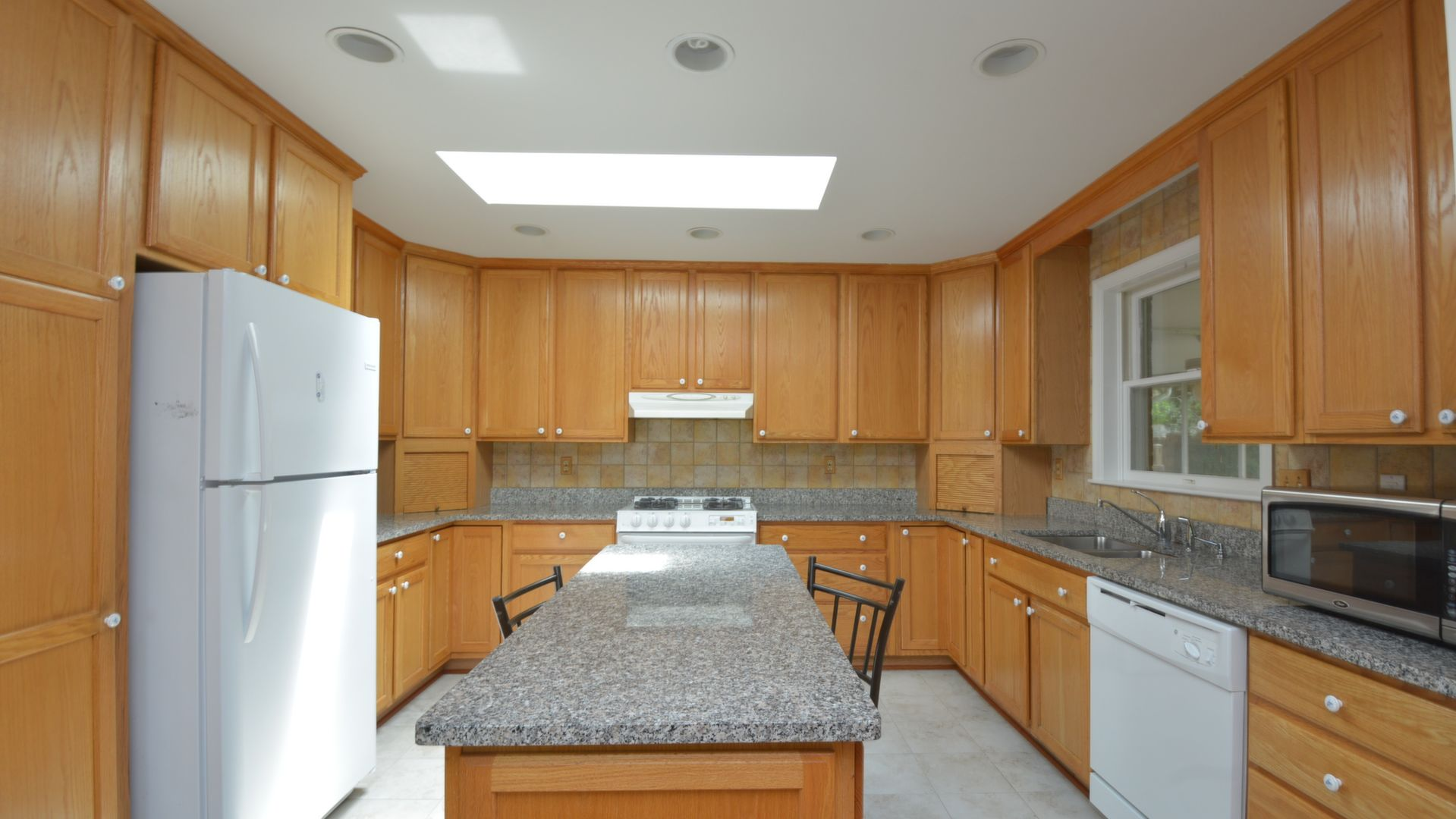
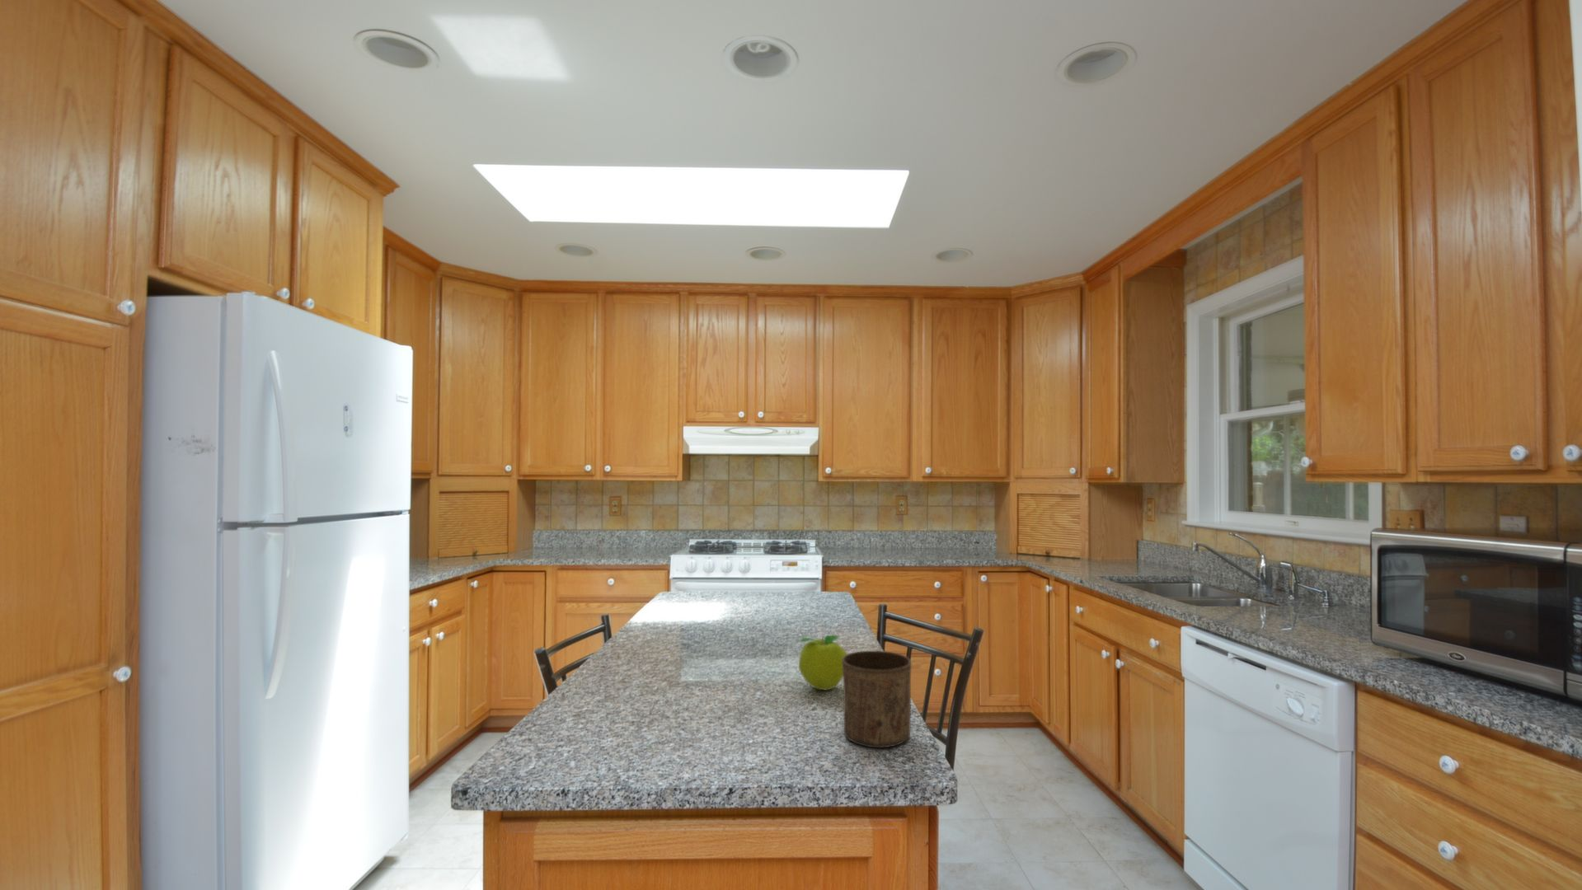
+ cup [842,650,913,749]
+ fruit [798,635,847,691]
